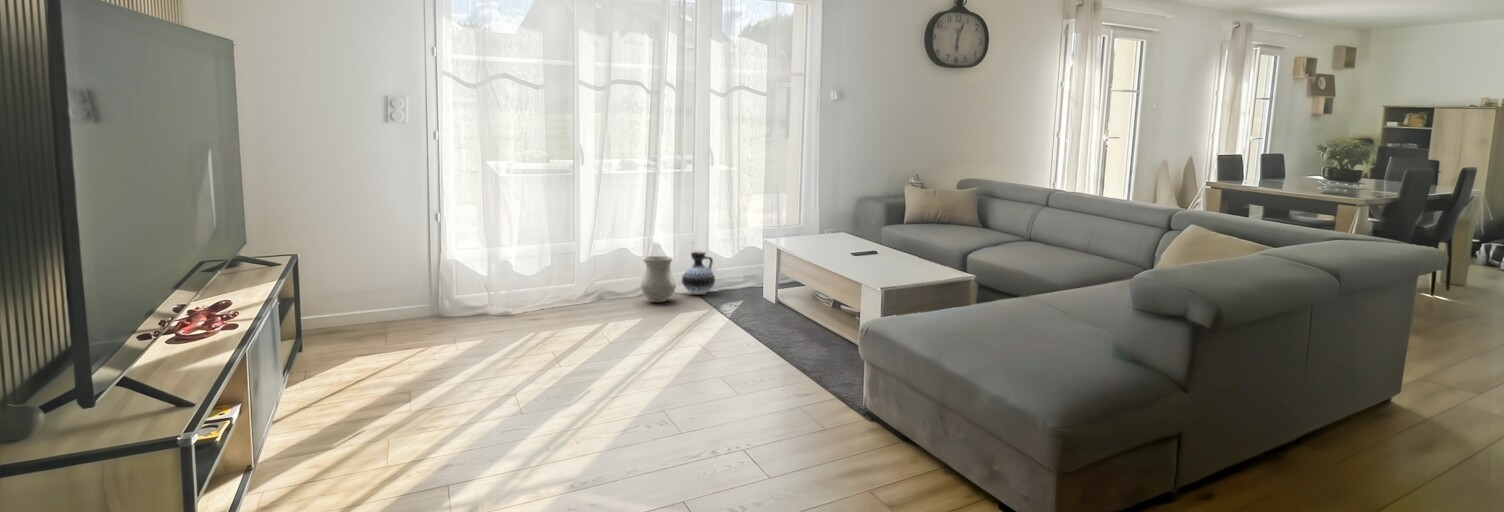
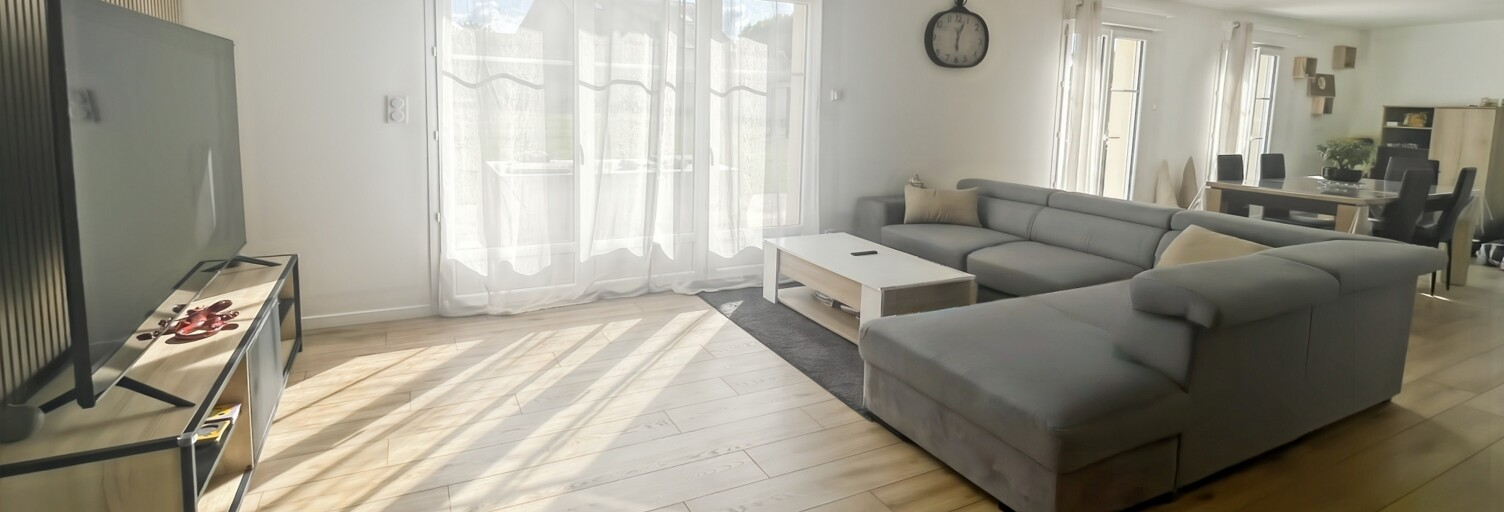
- vase [640,255,677,303]
- ceramic jug [681,249,716,295]
